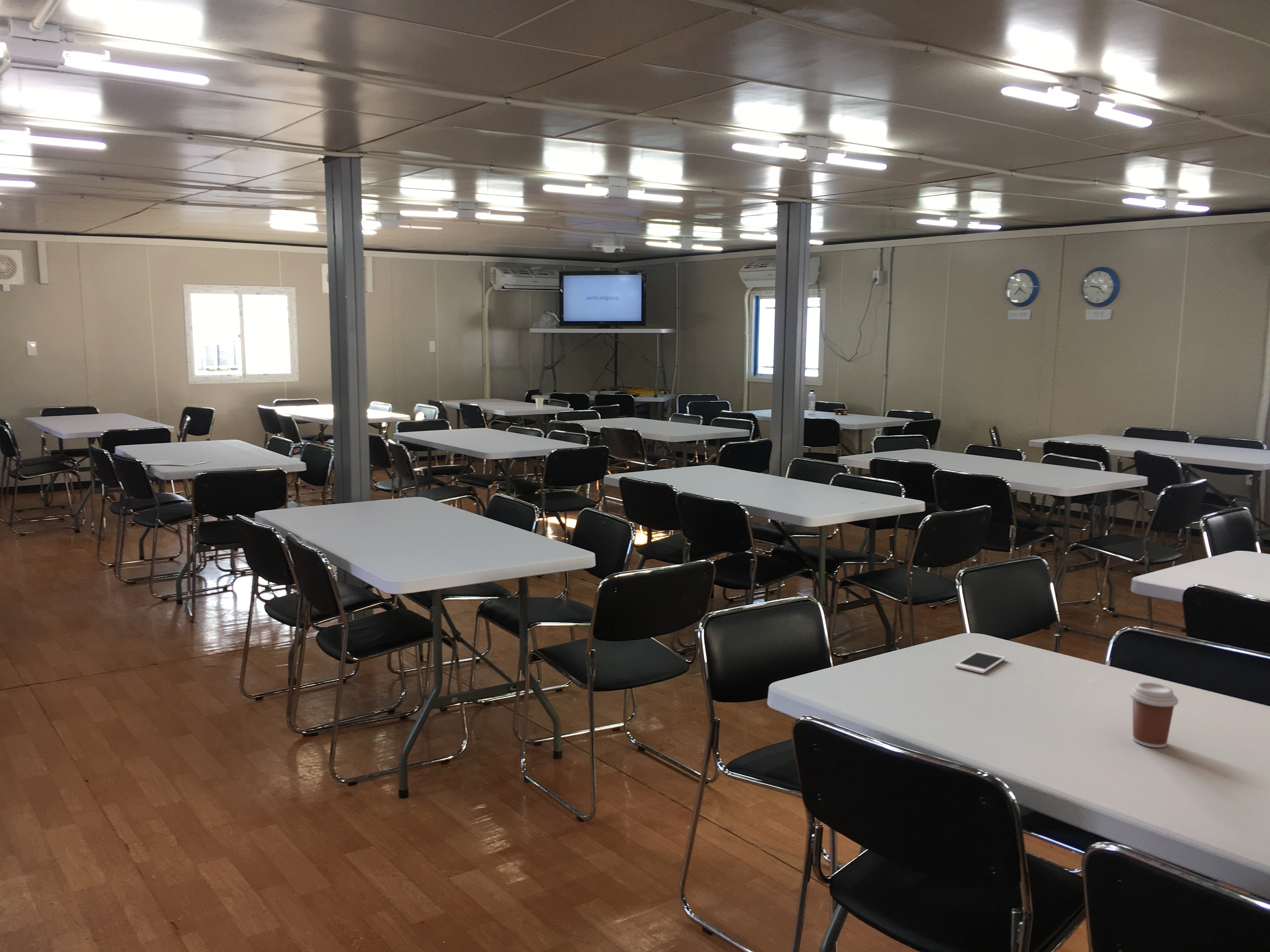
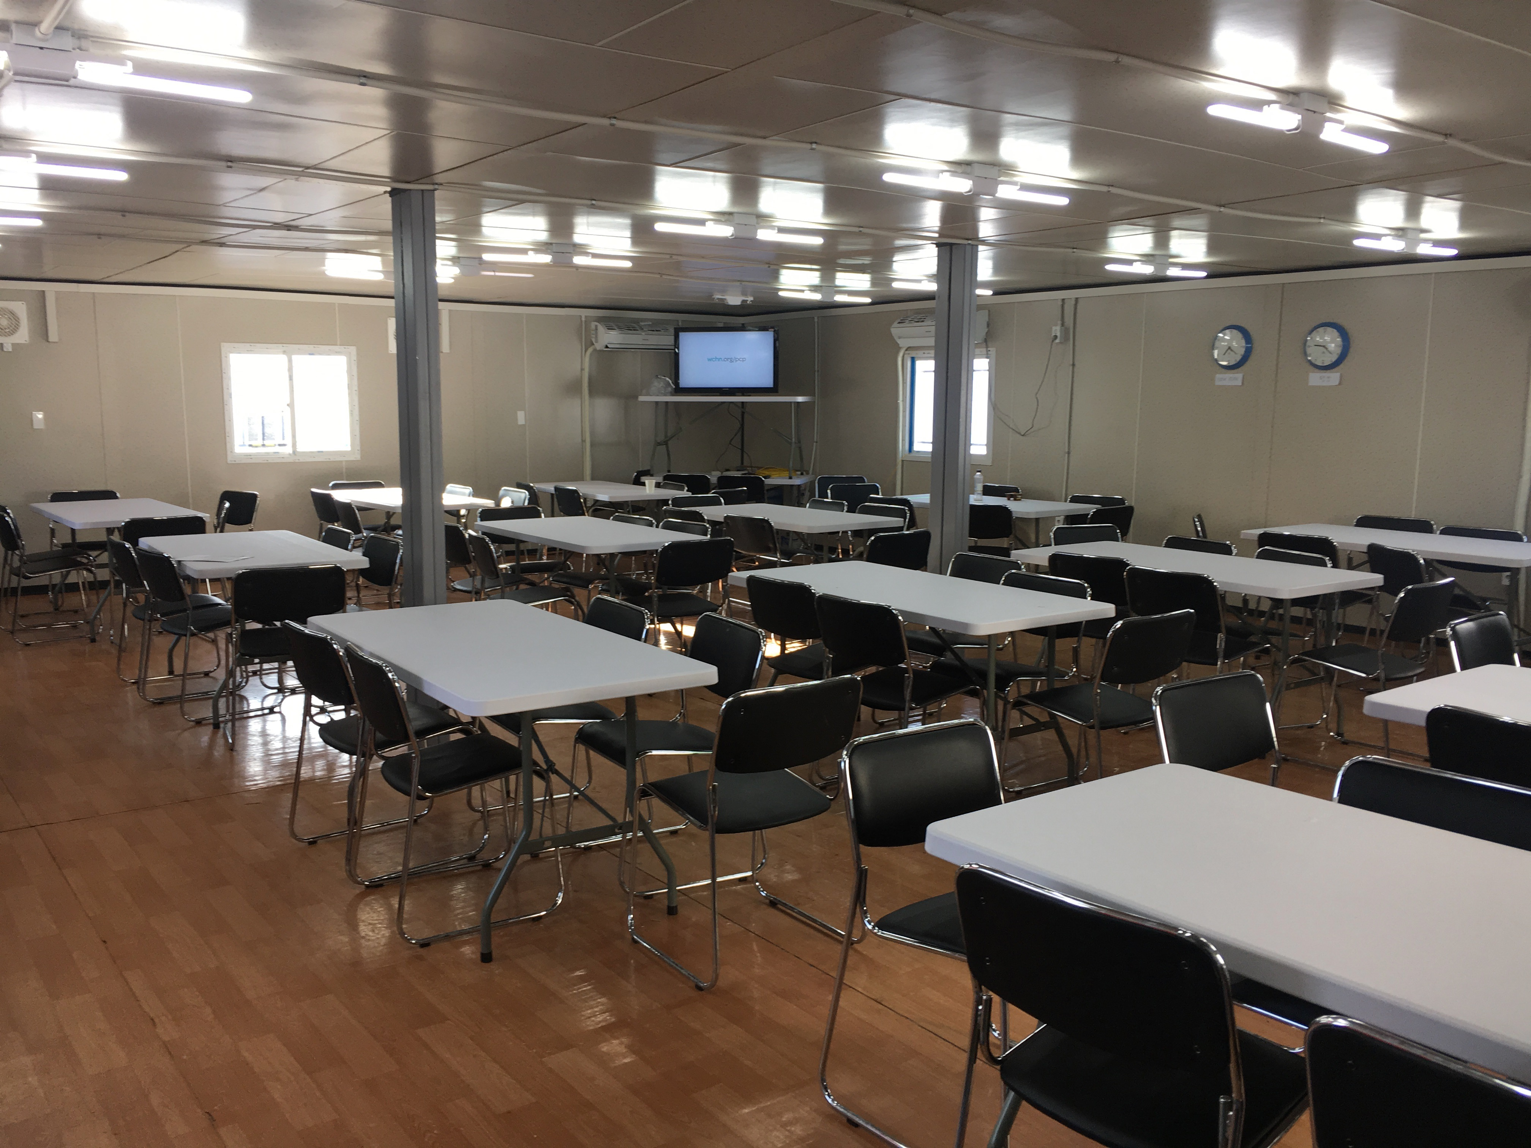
- cell phone [954,651,1006,674]
- coffee cup [1129,682,1179,748]
